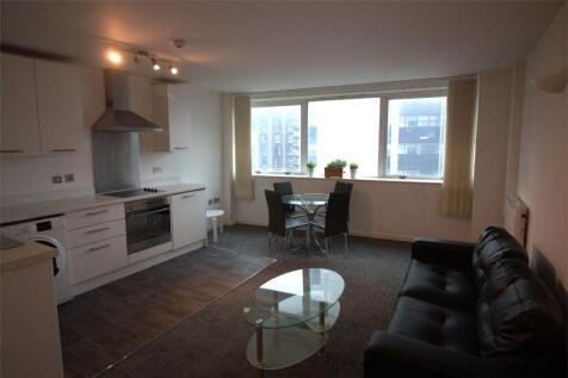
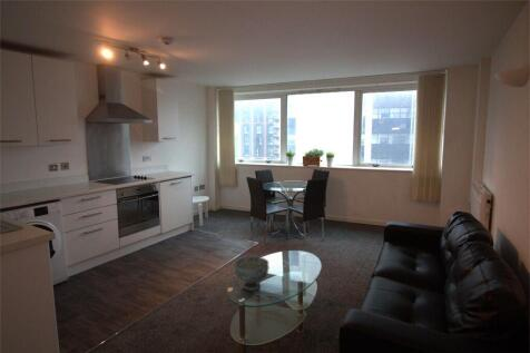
+ decorative bowl [234,256,271,292]
